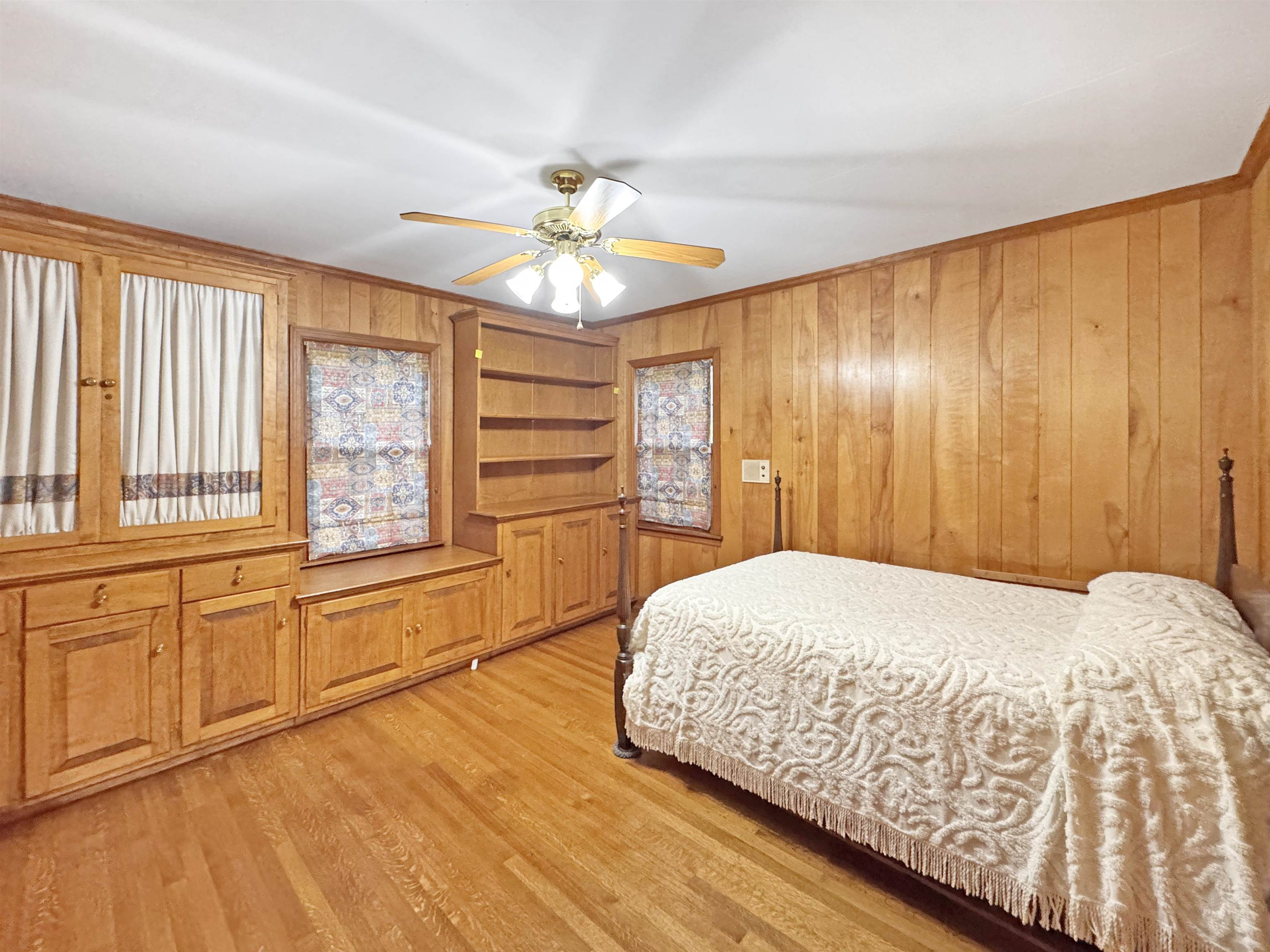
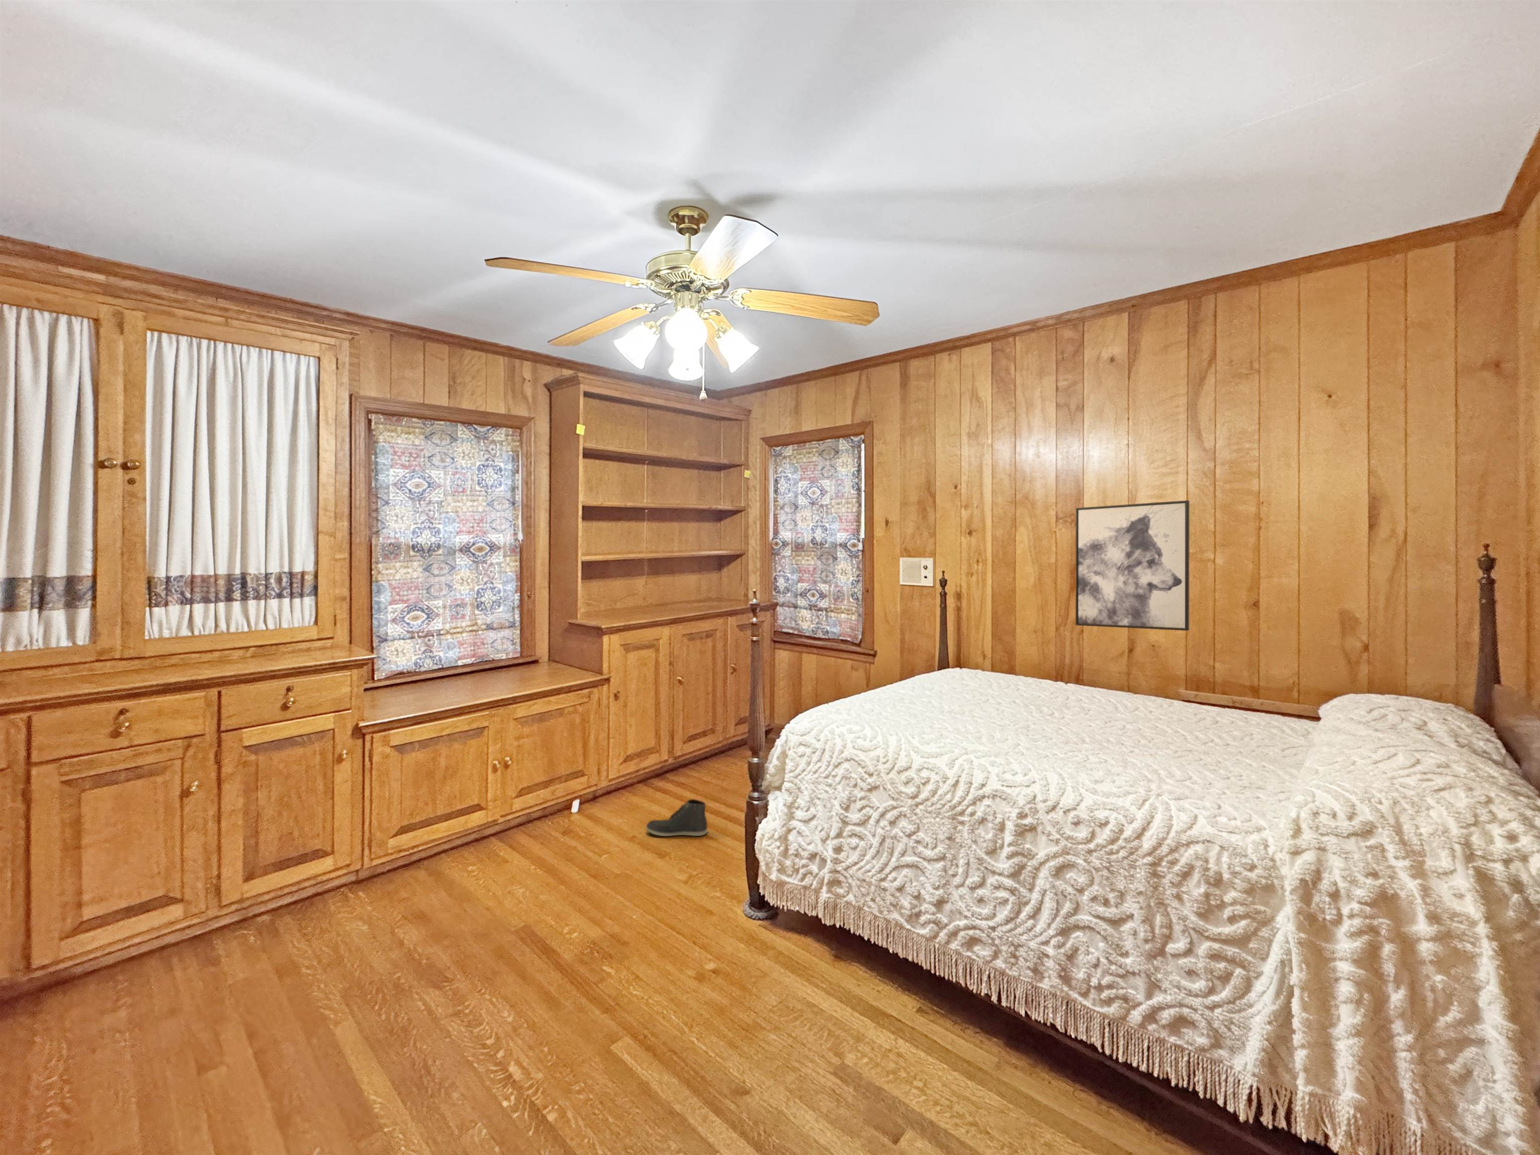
+ wall art [1076,500,1190,631]
+ sneaker [645,798,708,837]
